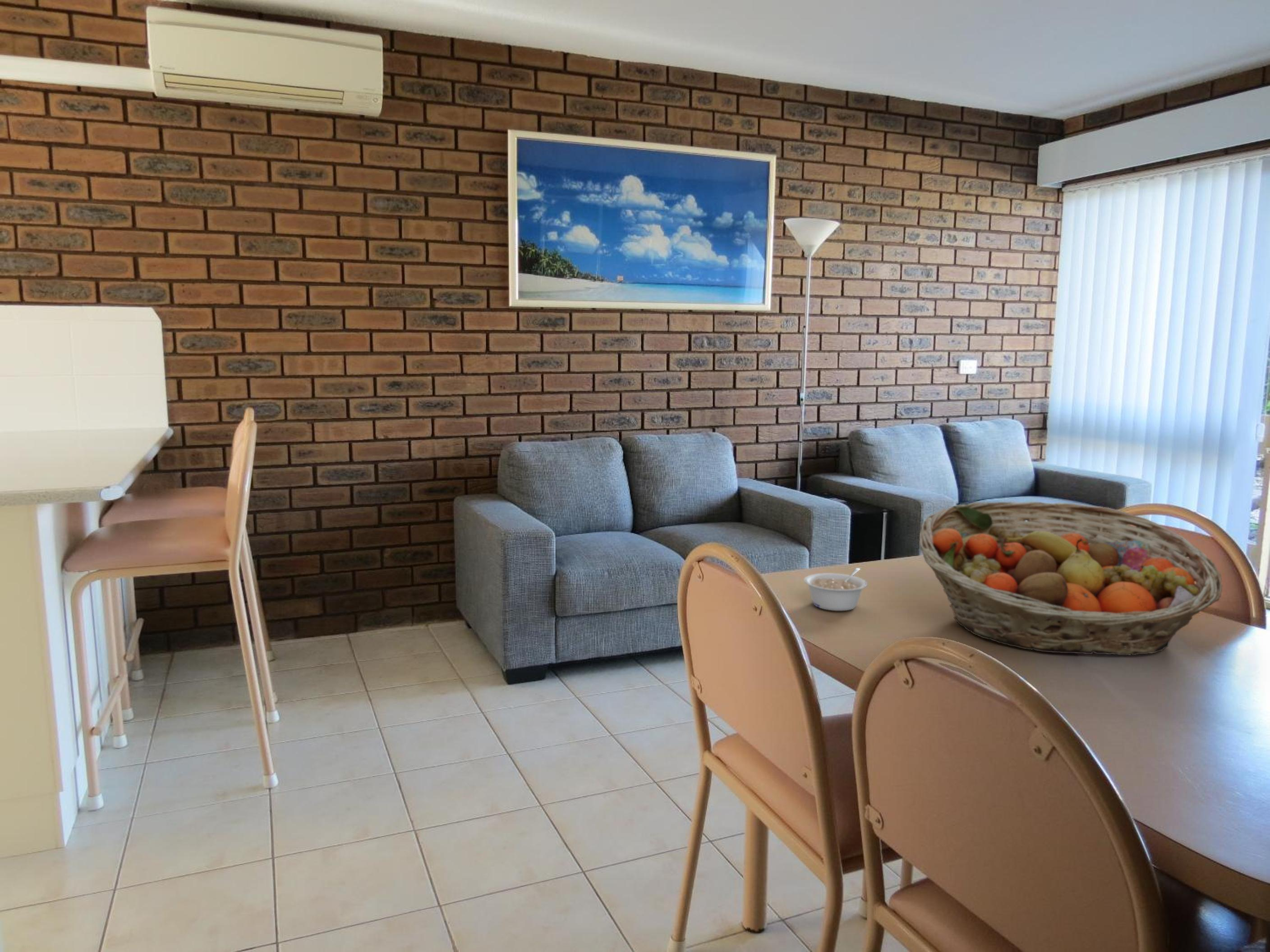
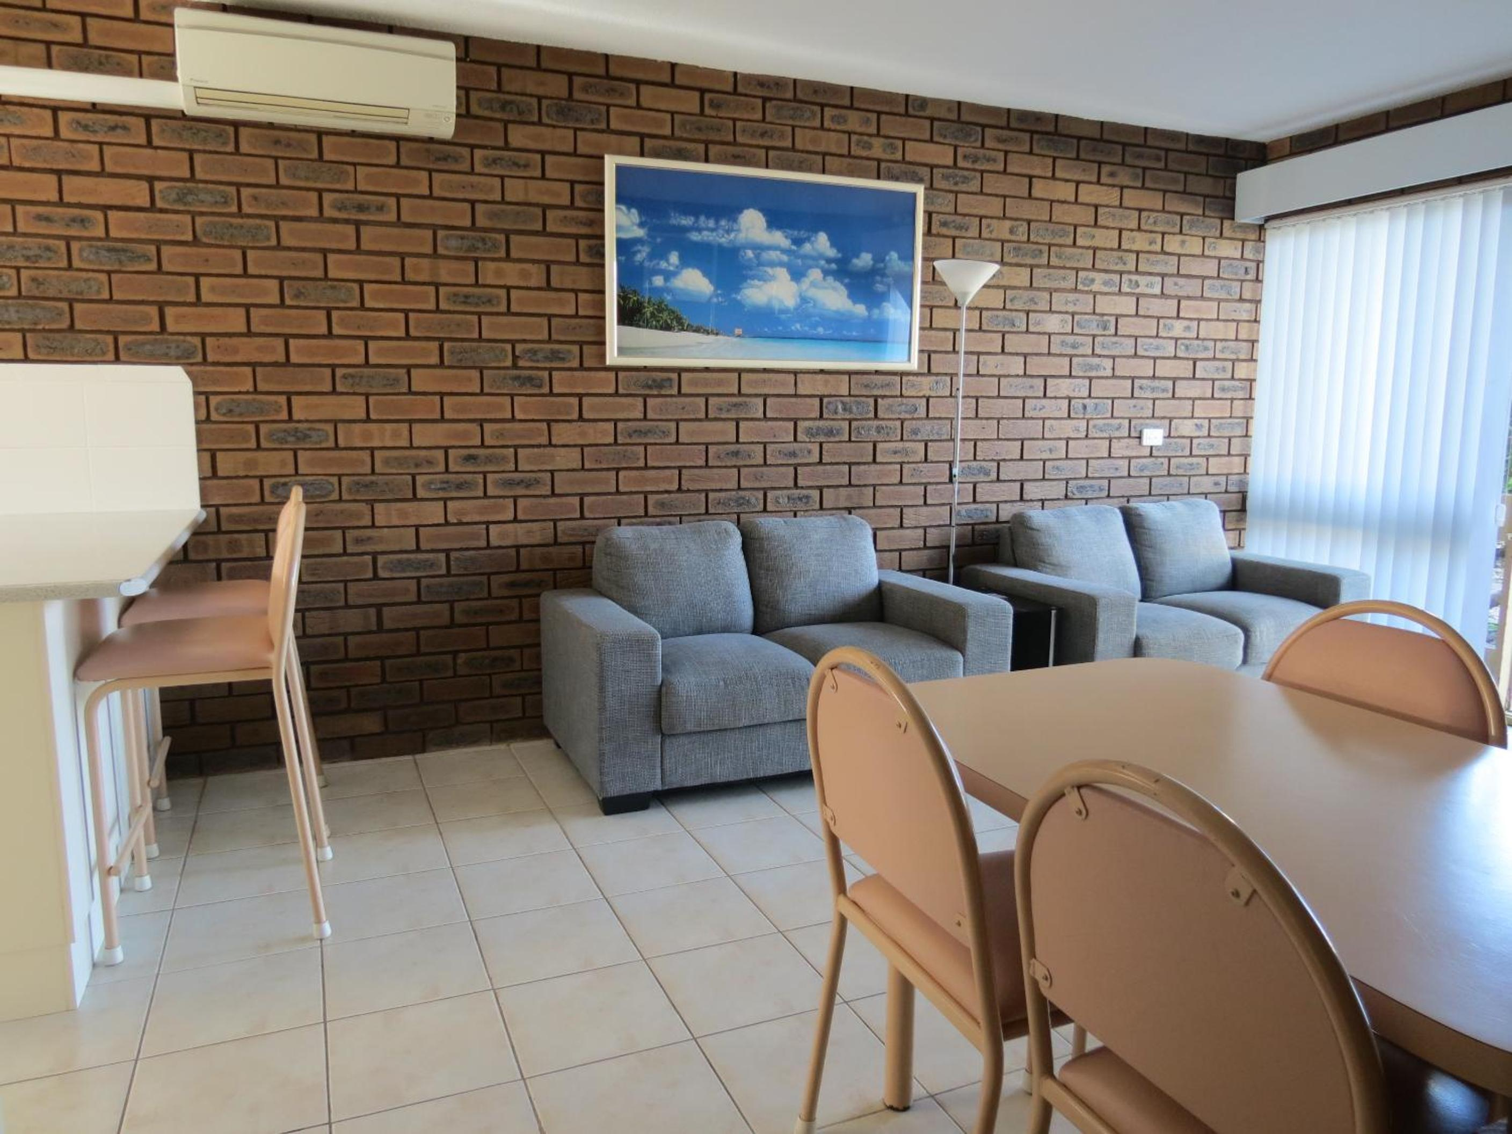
- fruit basket [919,501,1223,656]
- legume [803,568,868,611]
